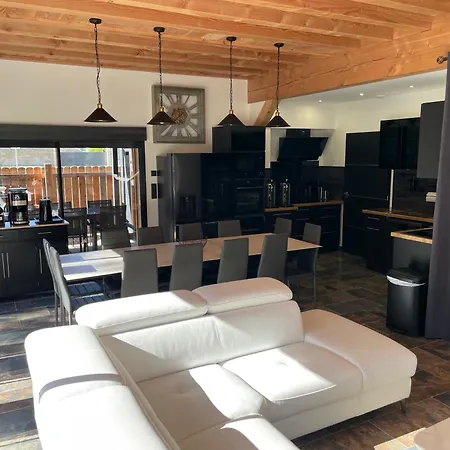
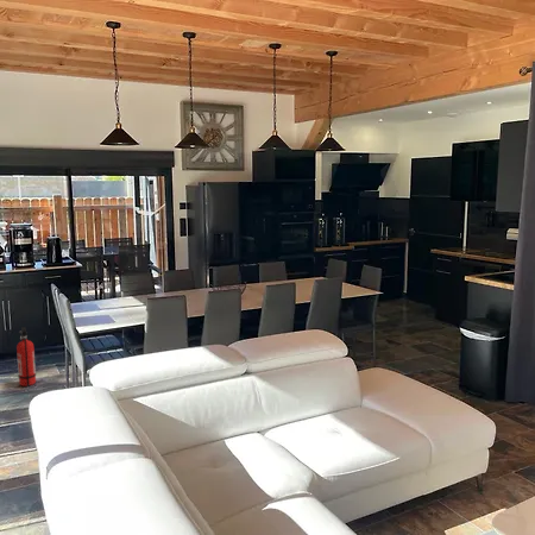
+ fire extinguisher [15,326,37,388]
